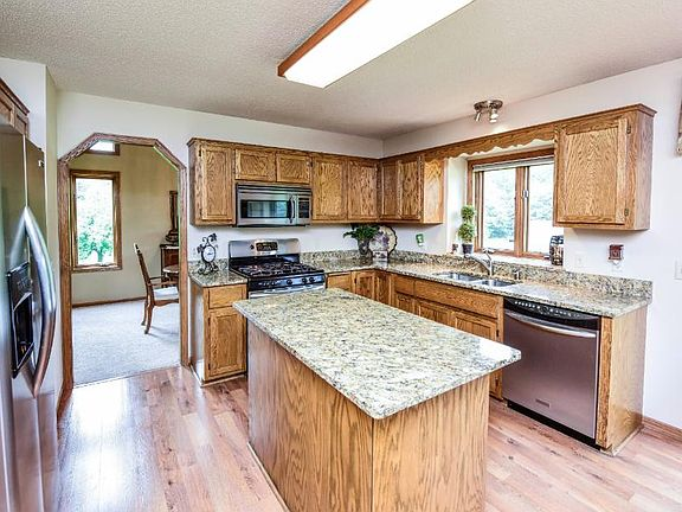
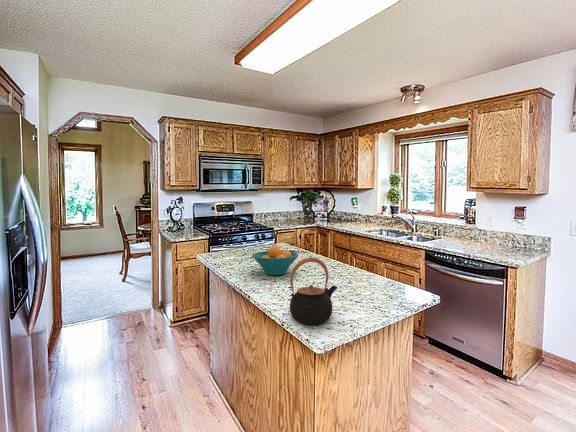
+ teapot [289,257,338,326]
+ fruit bowl [251,245,300,276]
